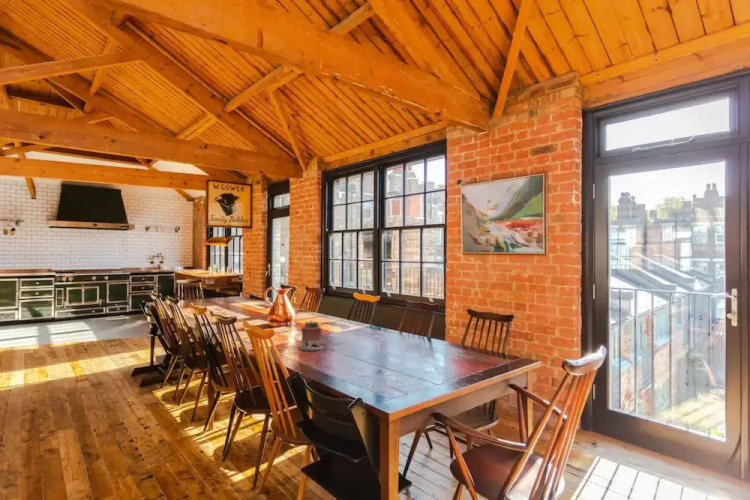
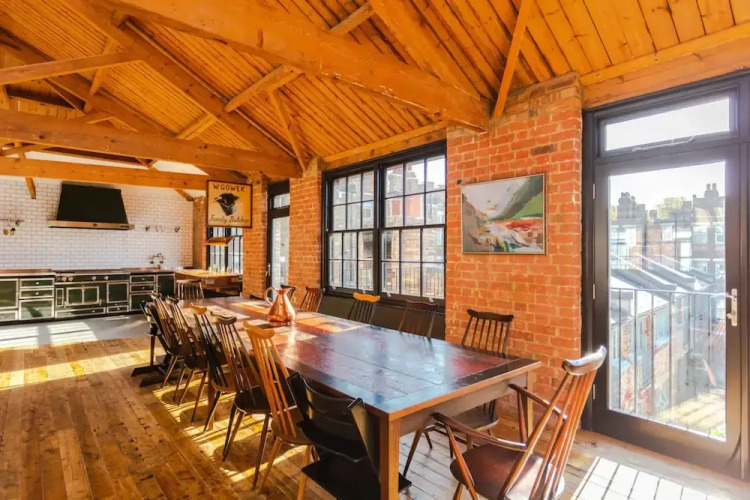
- succulent planter [298,320,325,351]
